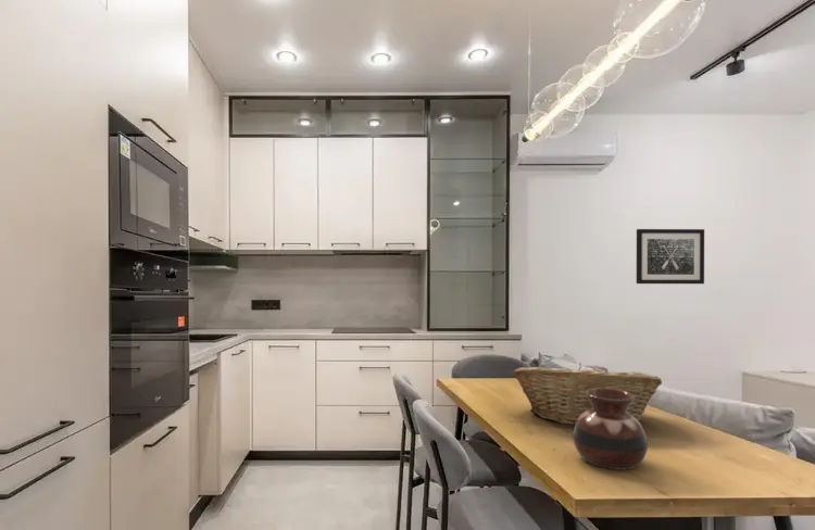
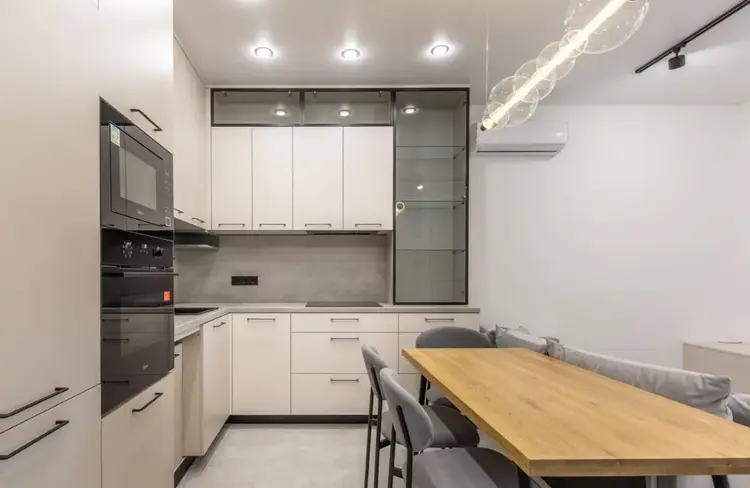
- wall art [636,228,705,285]
- vase [572,388,649,470]
- fruit basket [511,362,663,427]
